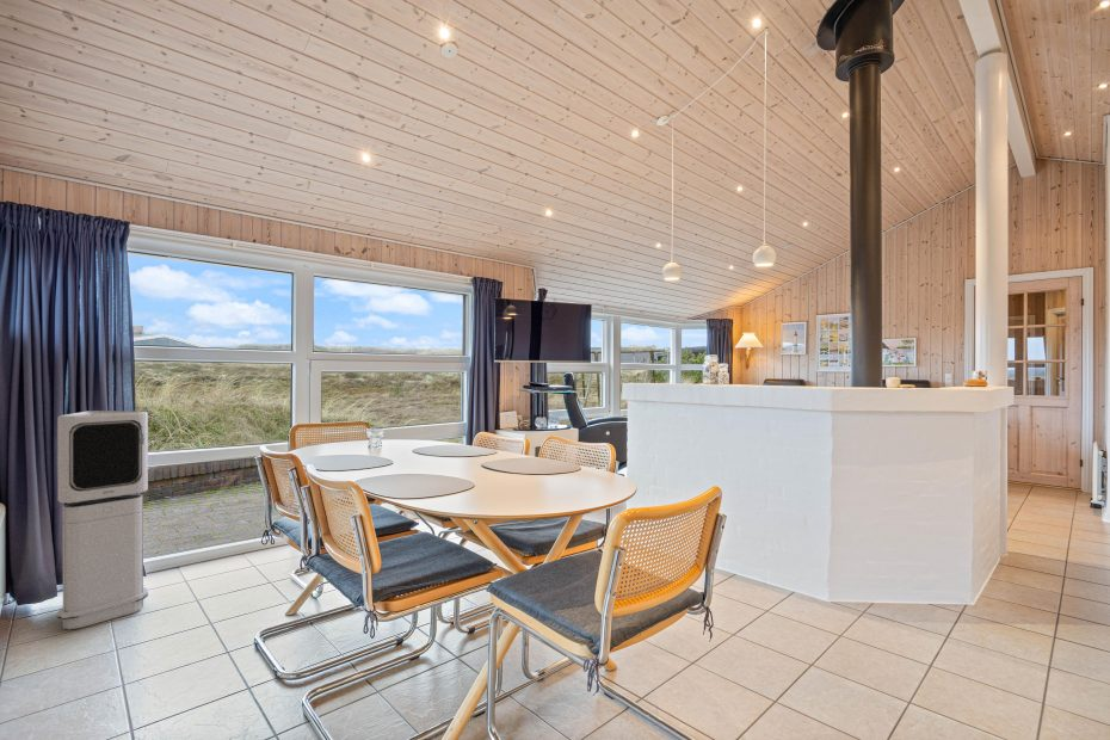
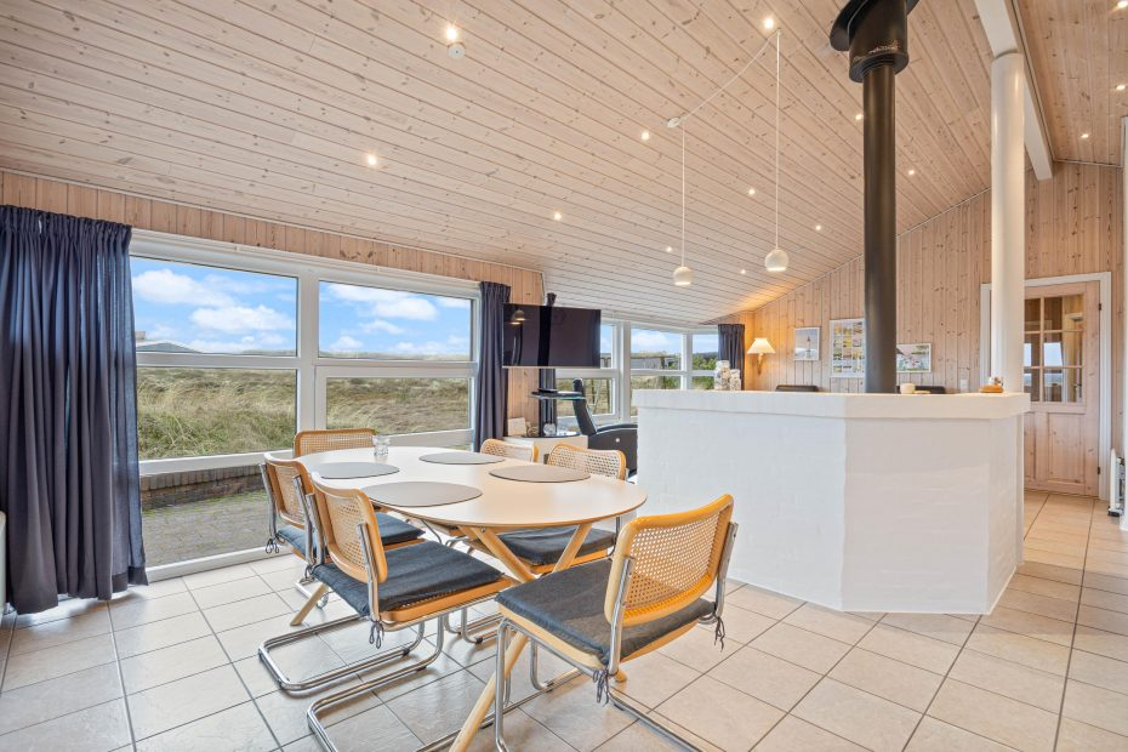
- air purifier [56,409,149,630]
